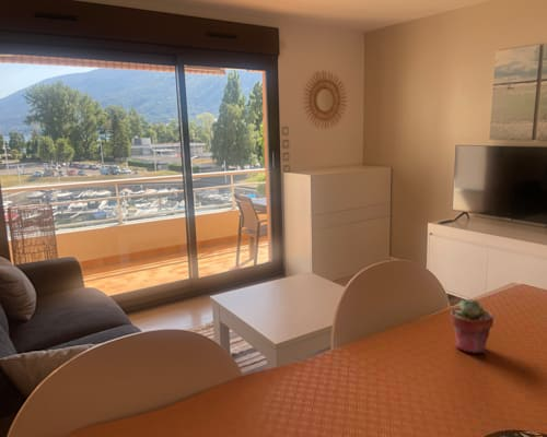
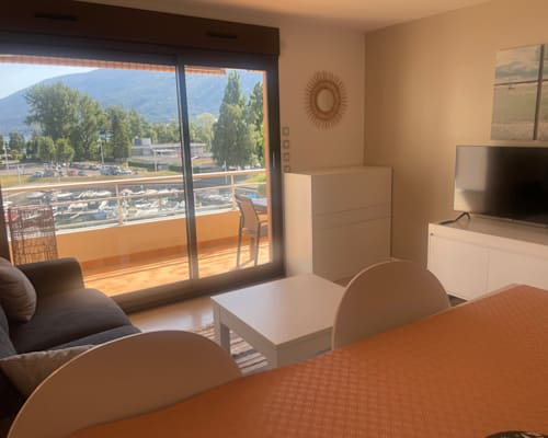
- potted succulent [449,298,494,354]
